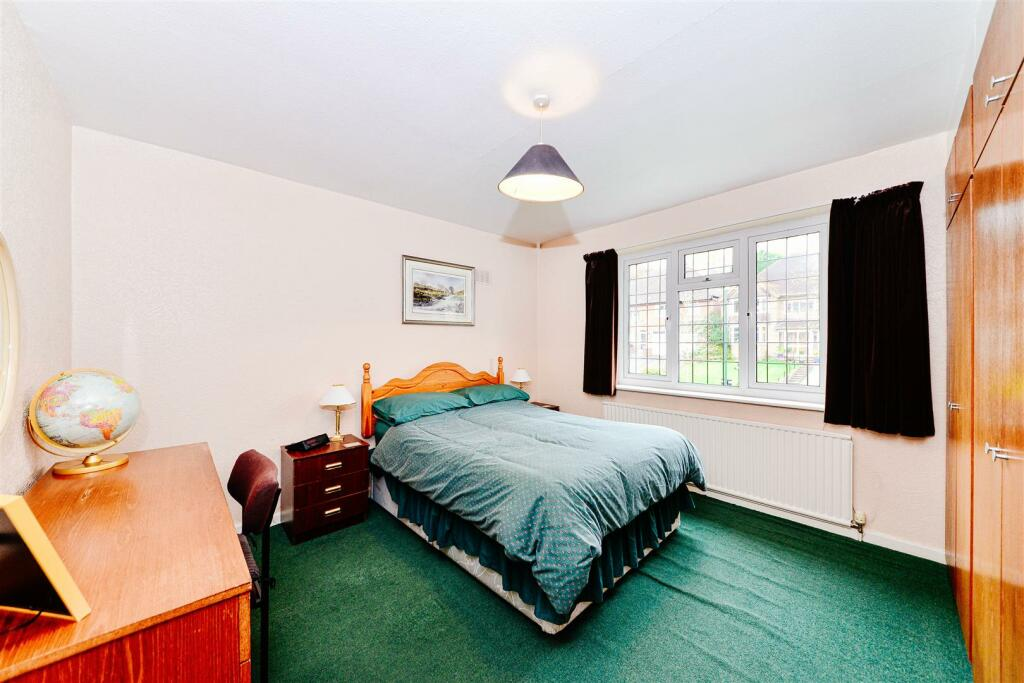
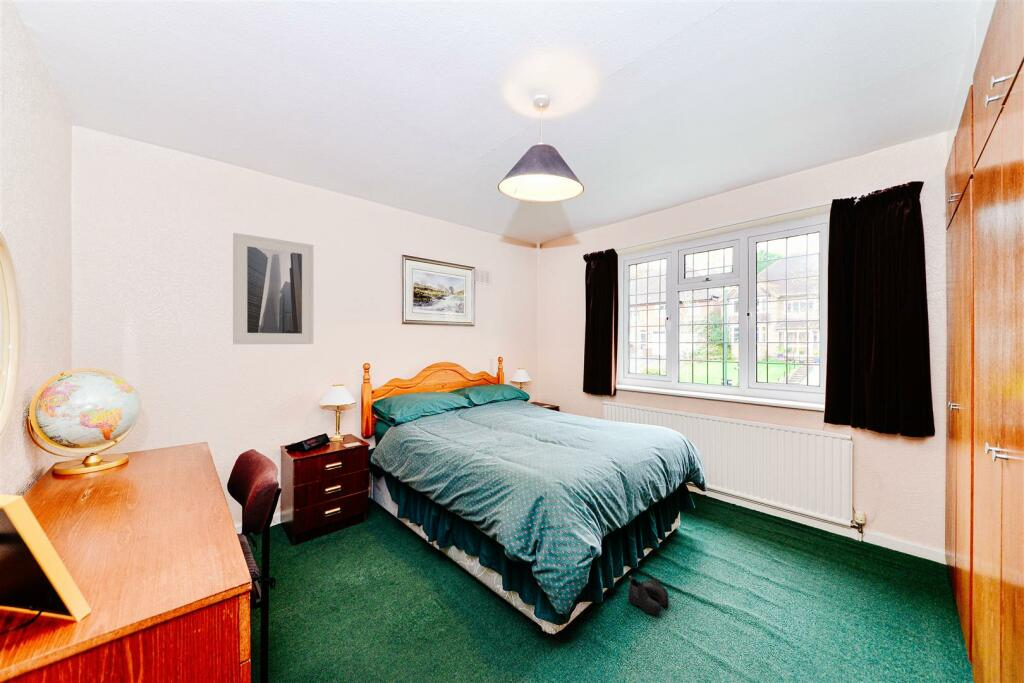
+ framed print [232,232,314,345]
+ boots [627,575,670,615]
